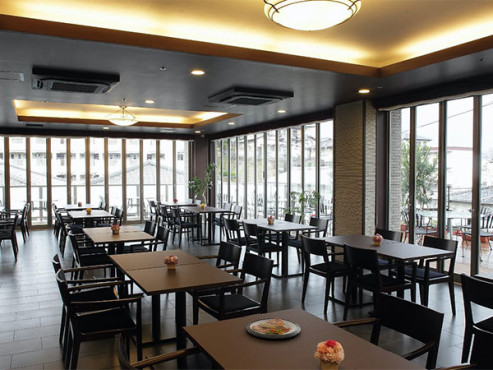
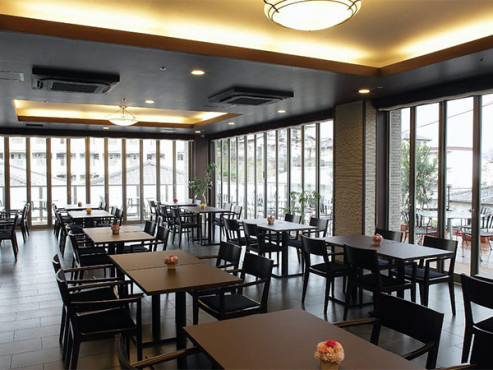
- dish [246,317,302,340]
